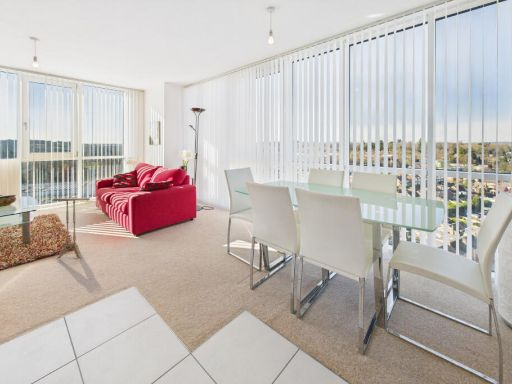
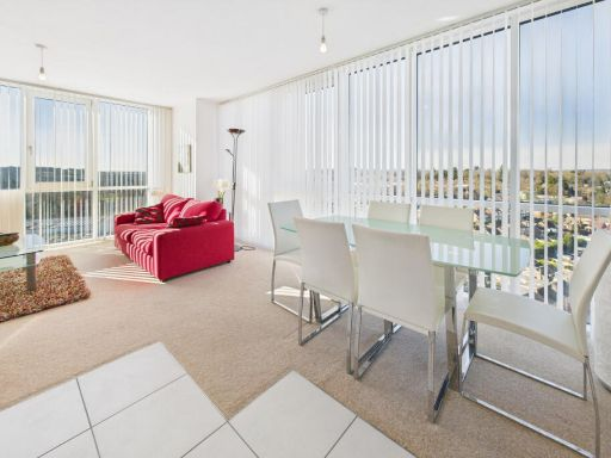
- side table [51,197,91,259]
